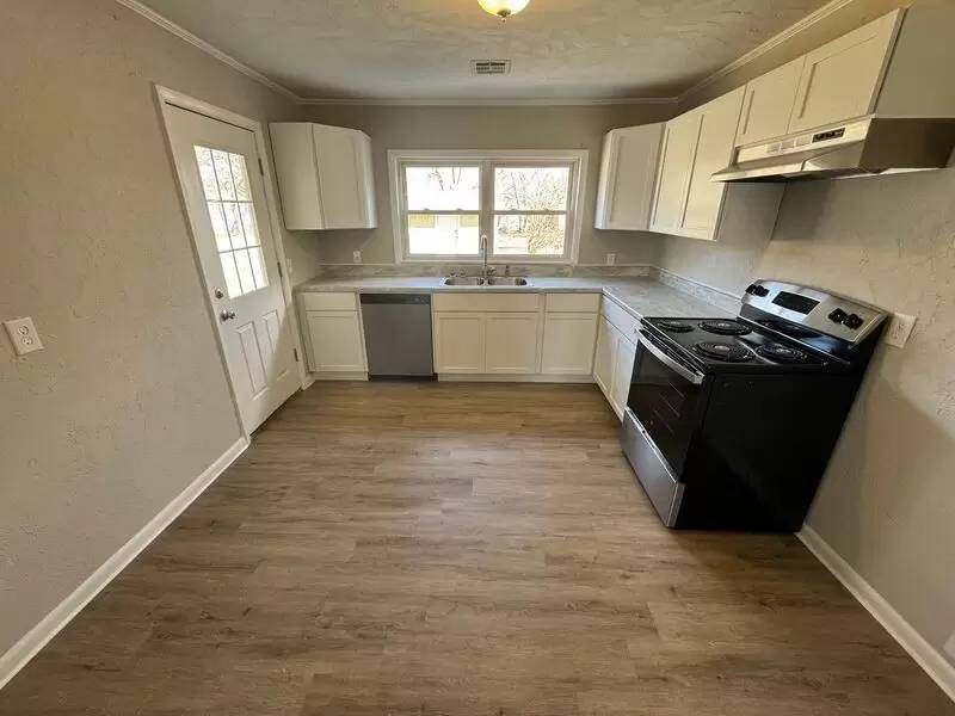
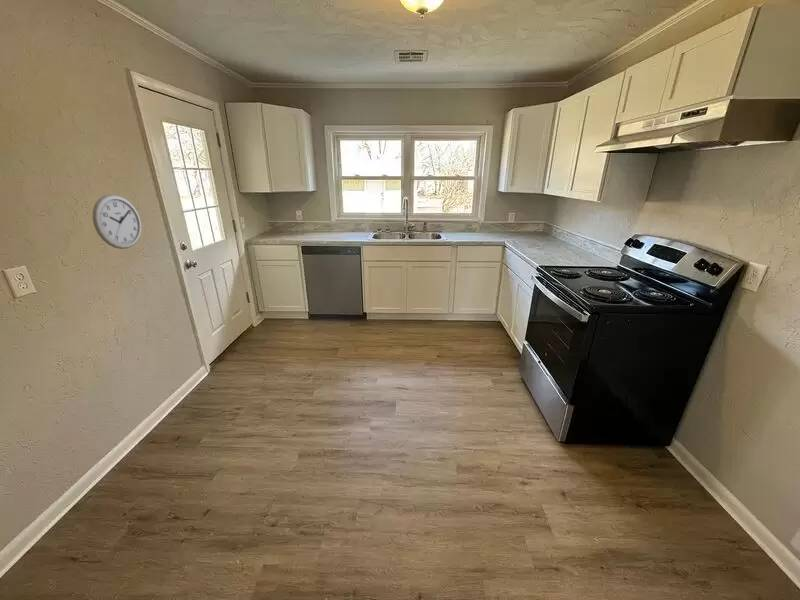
+ wall clock [92,193,142,250]
